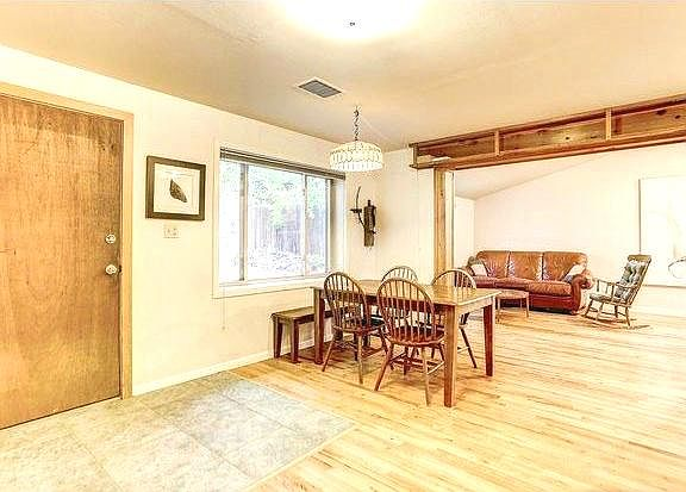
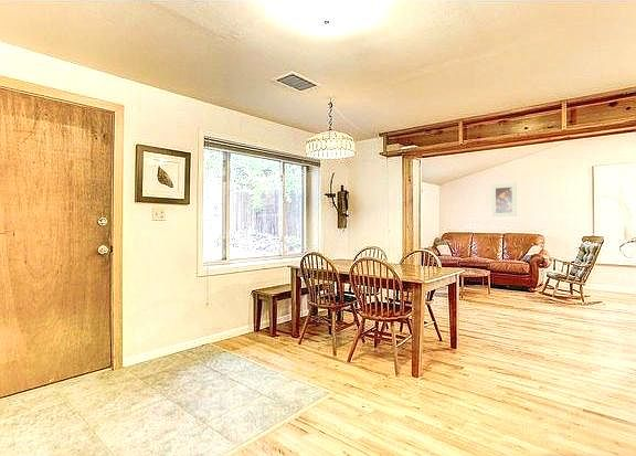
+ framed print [490,182,518,218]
